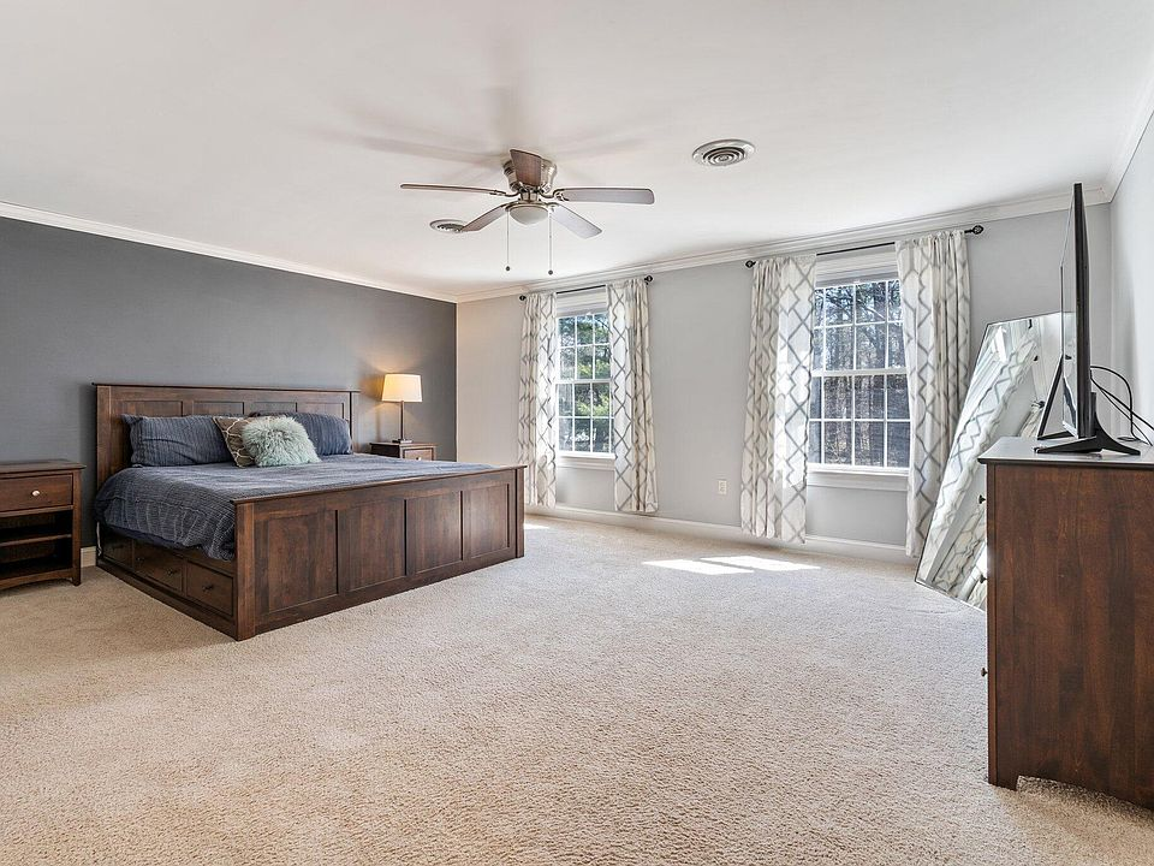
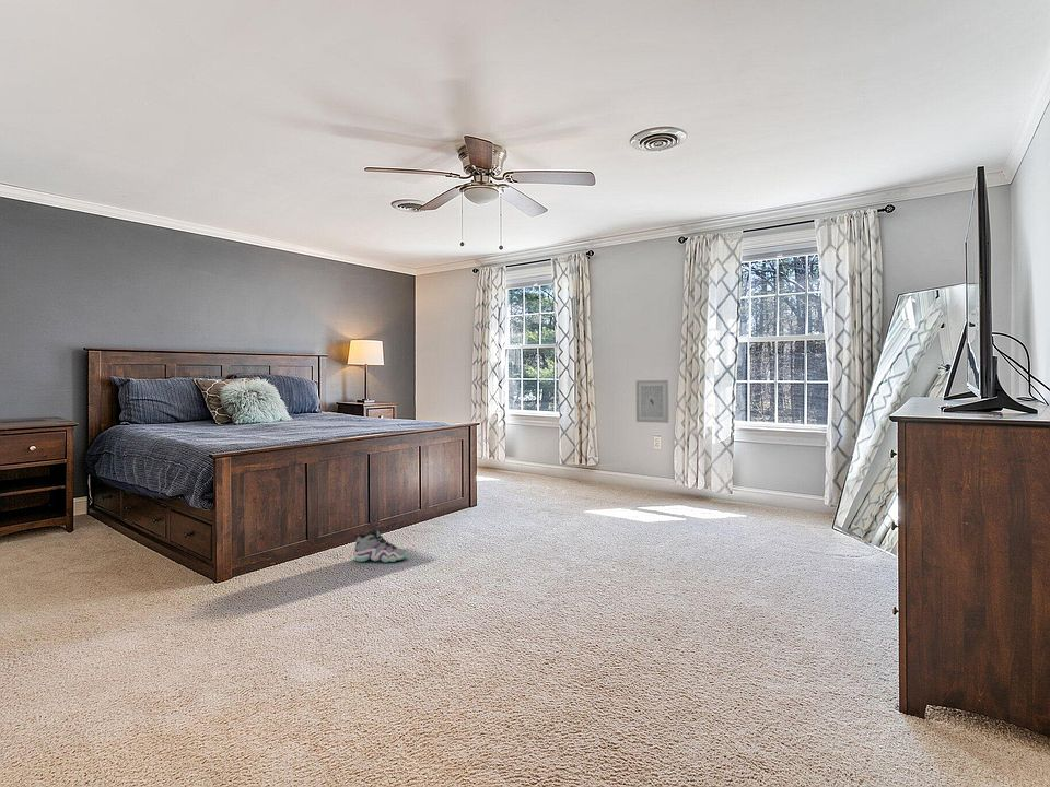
+ wall art [635,379,670,424]
+ sneaker [353,521,409,563]
